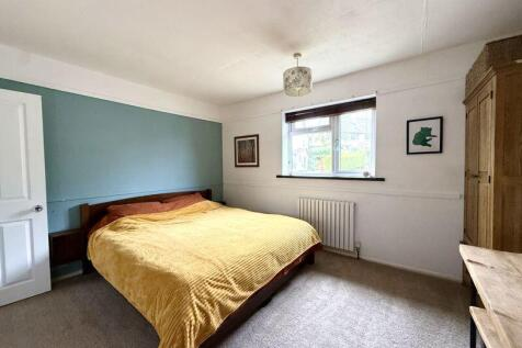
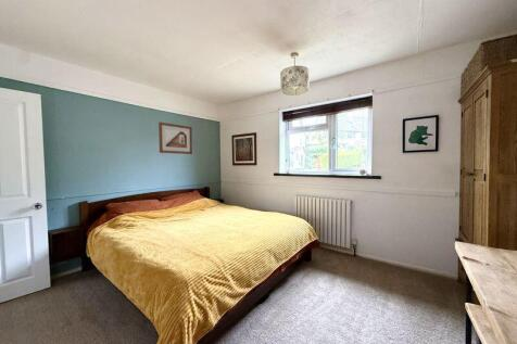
+ picture frame [157,122,193,155]
